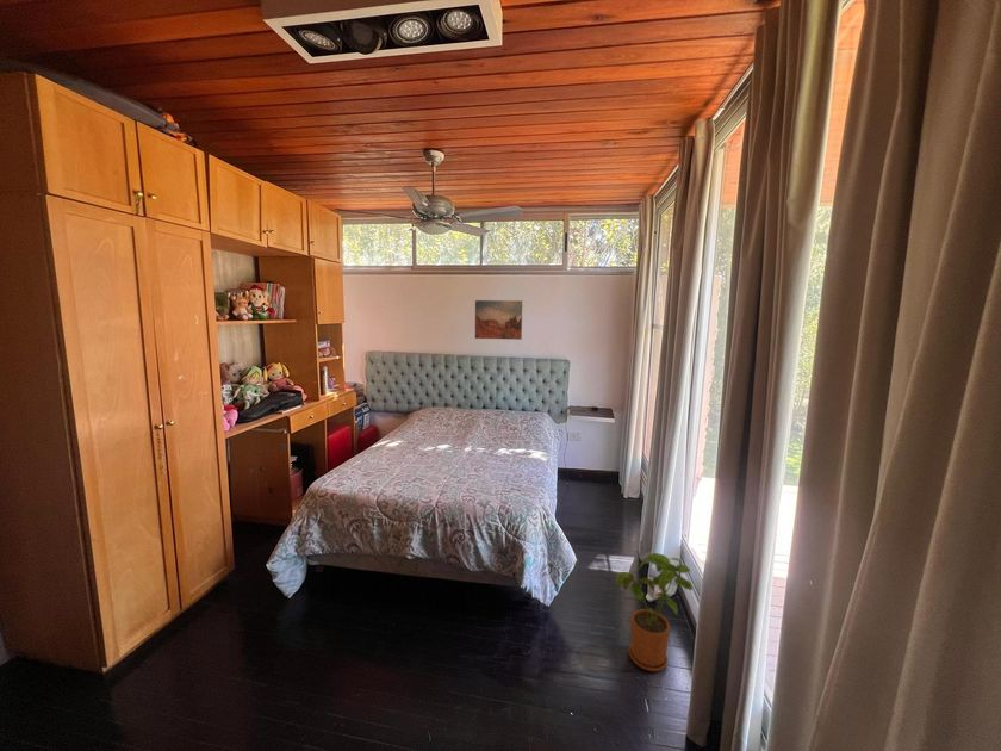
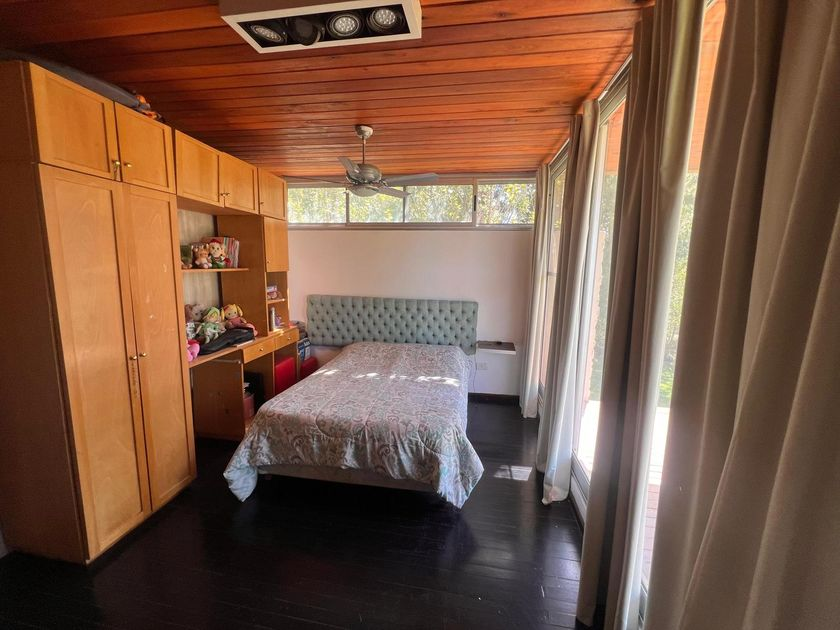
- wall art [474,299,523,341]
- house plant [615,552,694,672]
